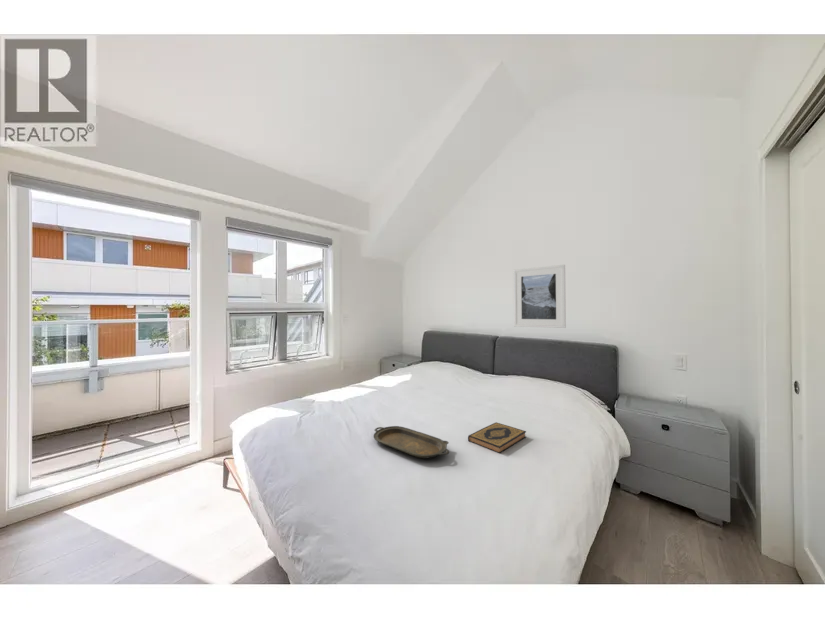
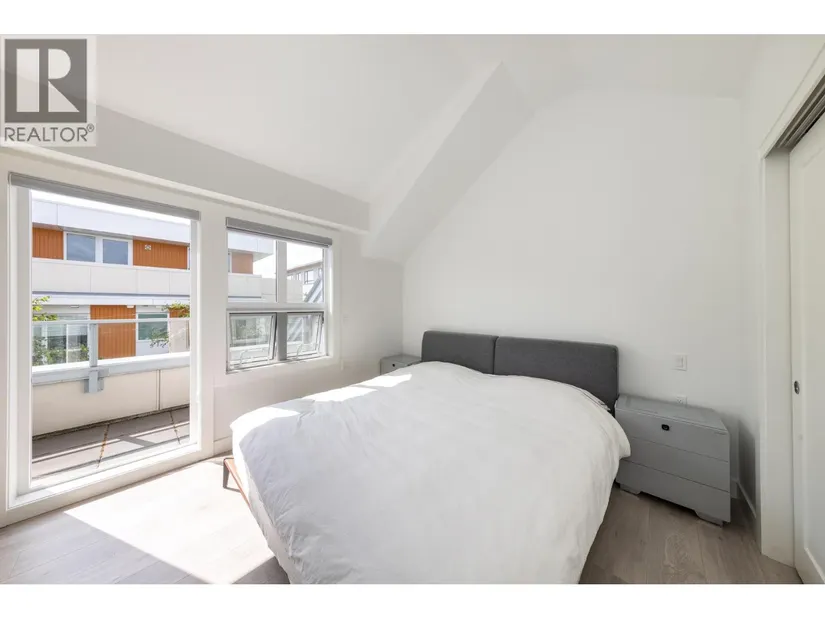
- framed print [513,264,567,329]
- hardback book [467,421,527,455]
- serving tray [373,425,450,460]
